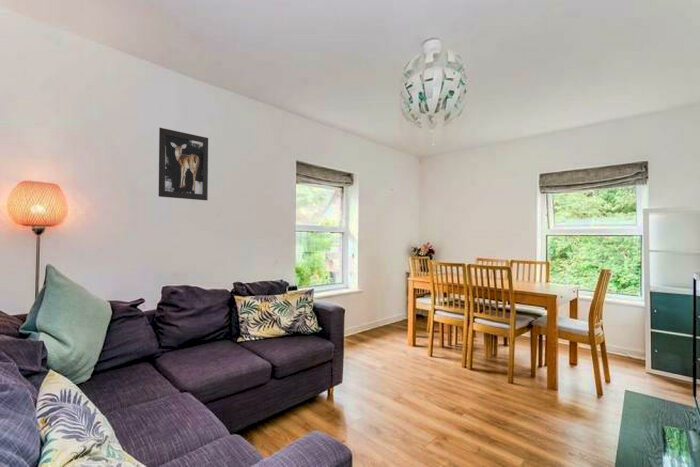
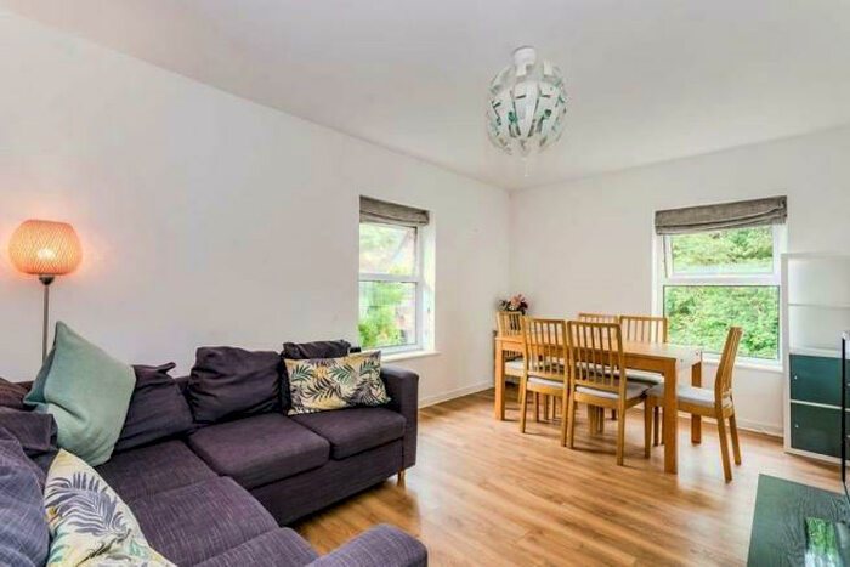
- wall art [158,127,209,201]
